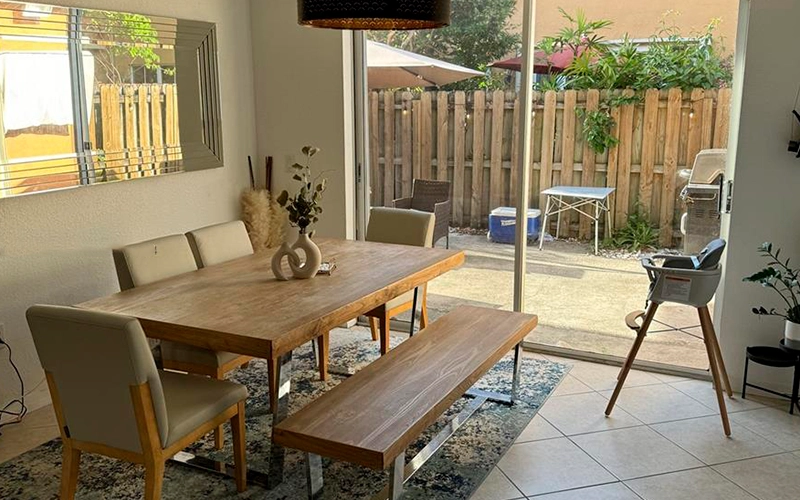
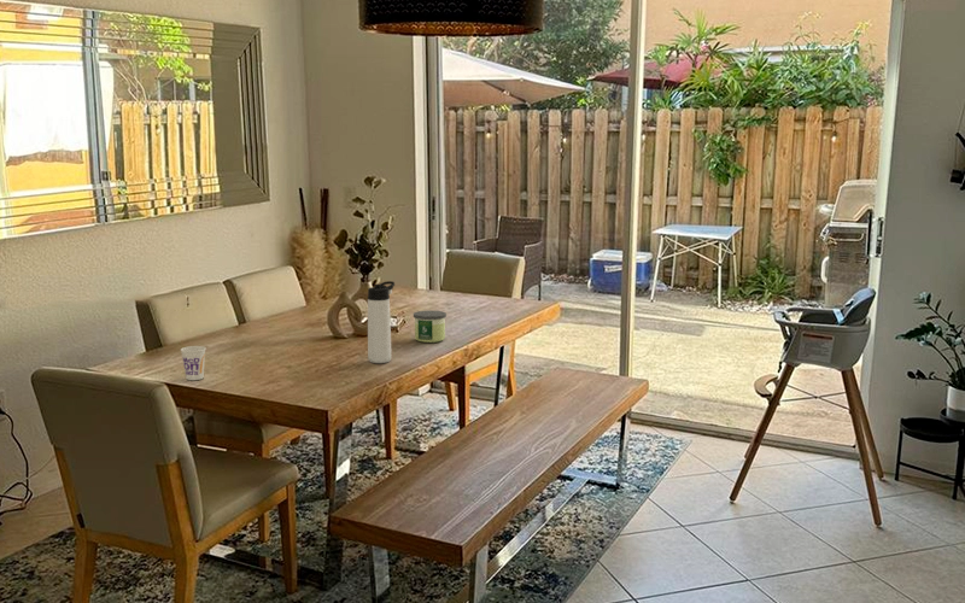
+ cup [180,345,207,381]
+ thermos bottle [367,280,396,364]
+ candle [413,310,448,344]
